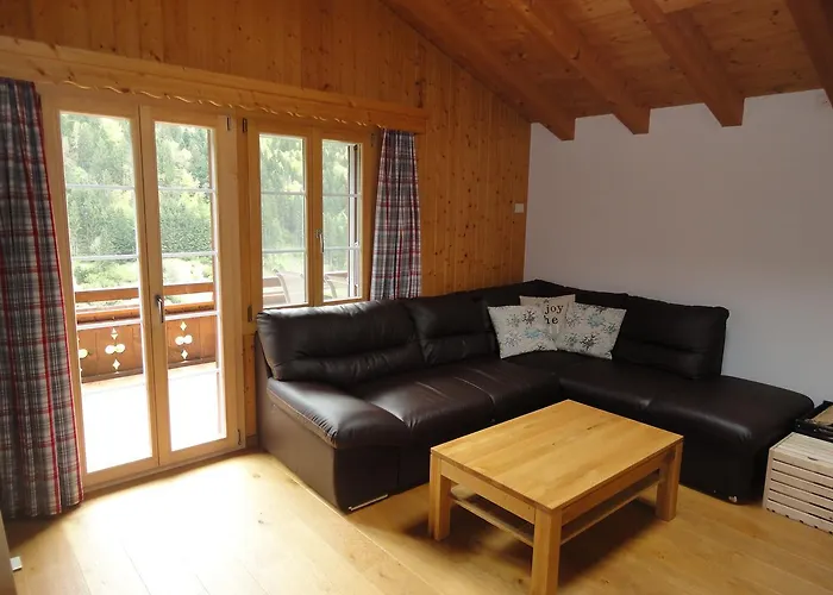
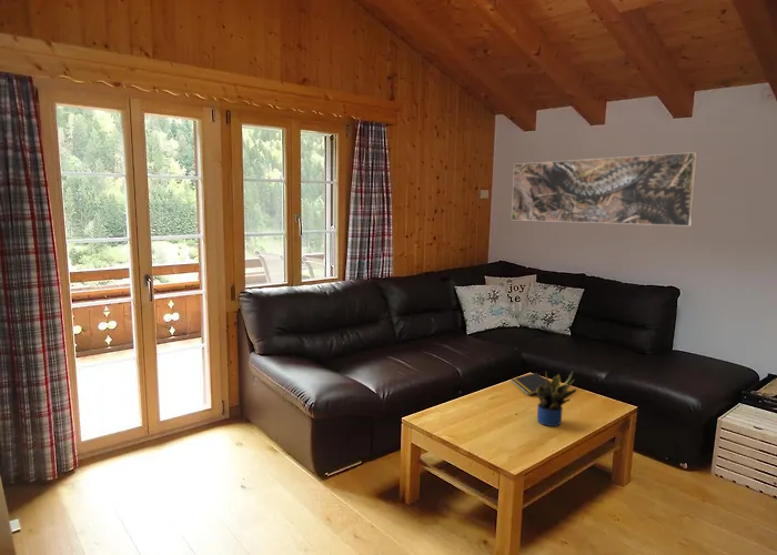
+ notepad [509,372,547,396]
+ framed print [511,151,699,228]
+ potted plant [536,370,577,427]
